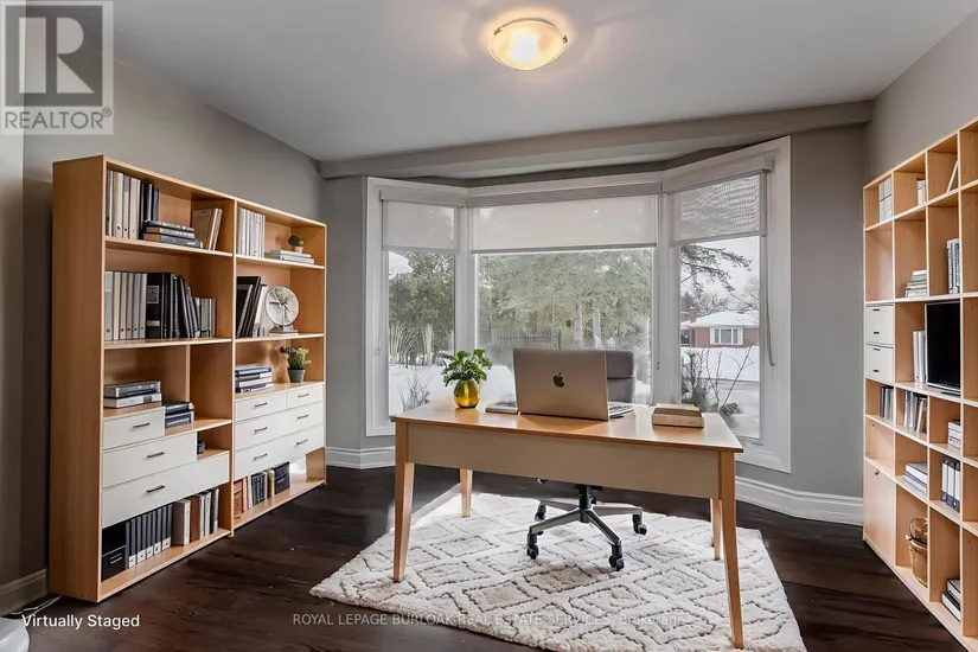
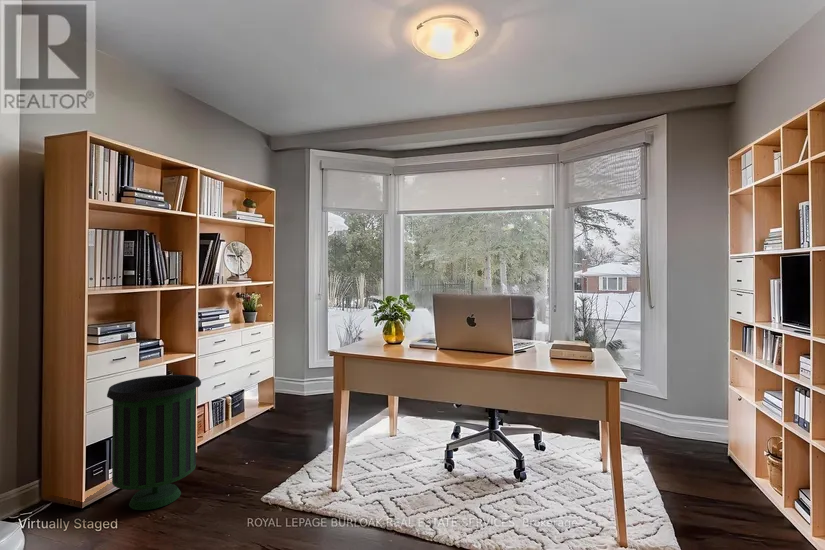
+ trash can [106,374,202,511]
